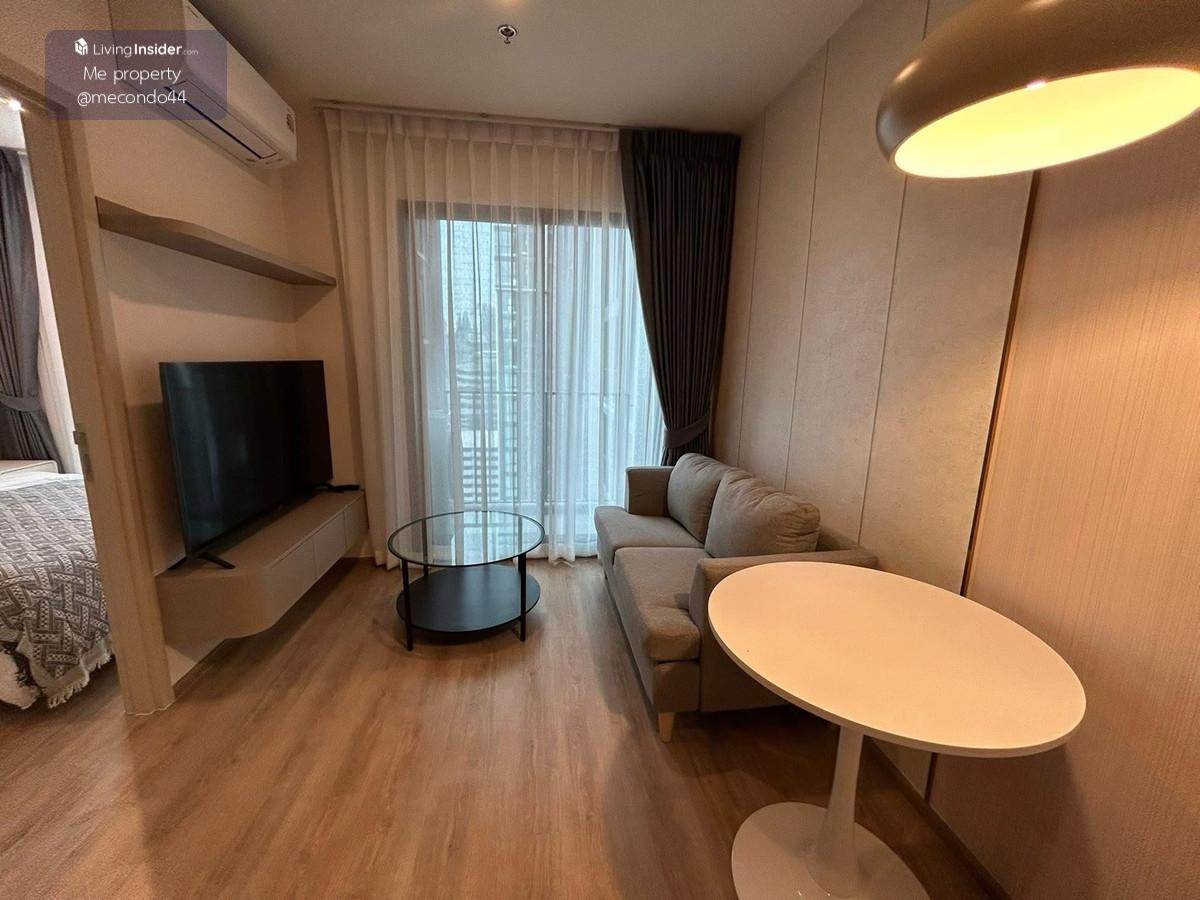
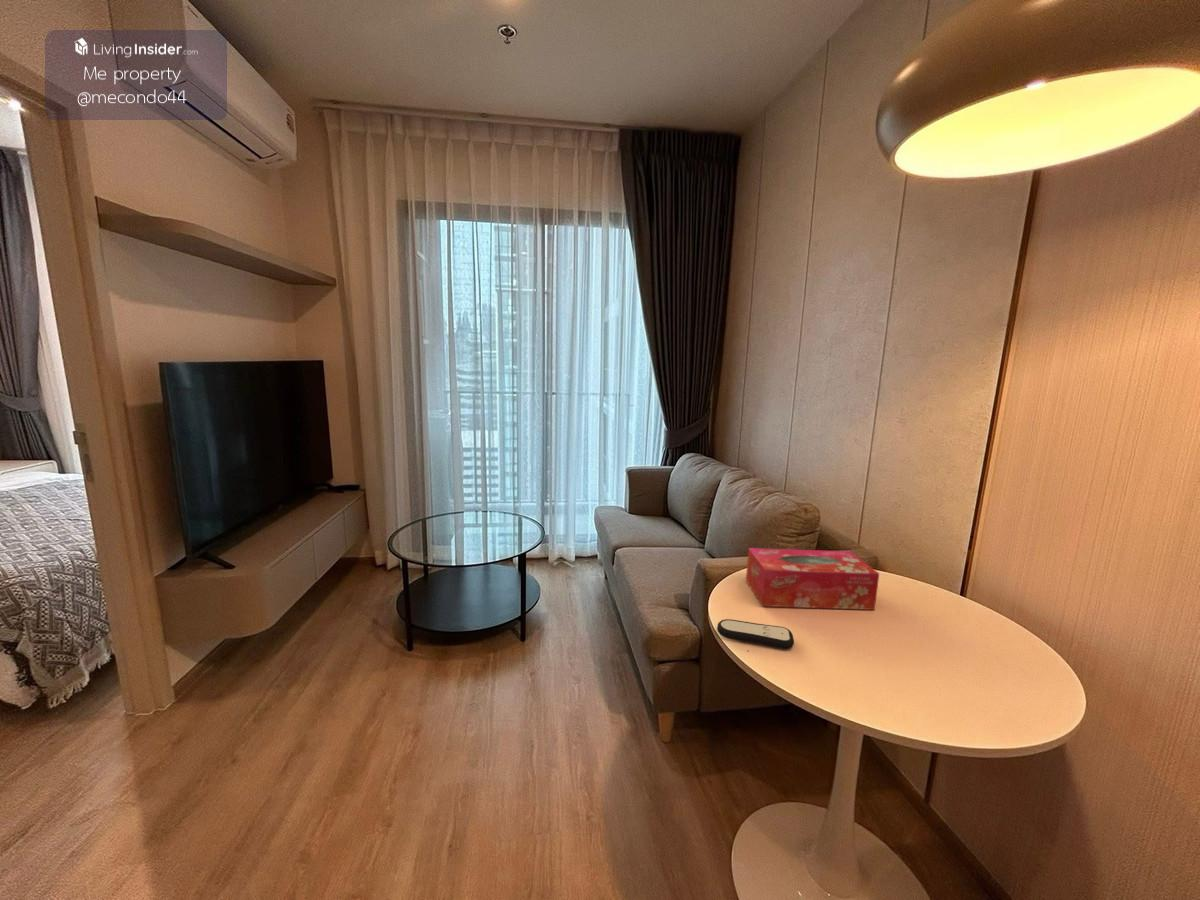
+ remote control [716,618,795,650]
+ tissue box [745,547,880,611]
